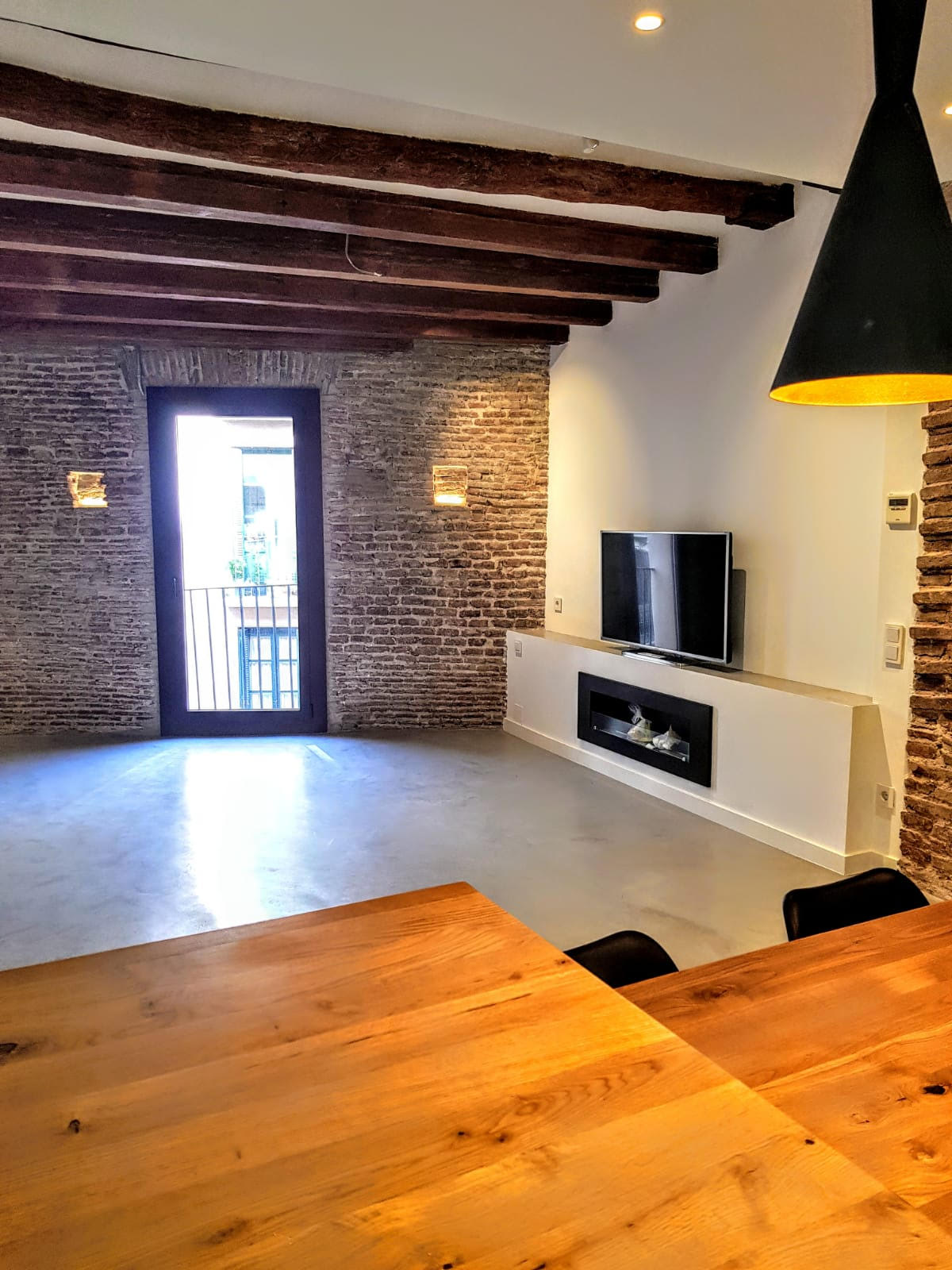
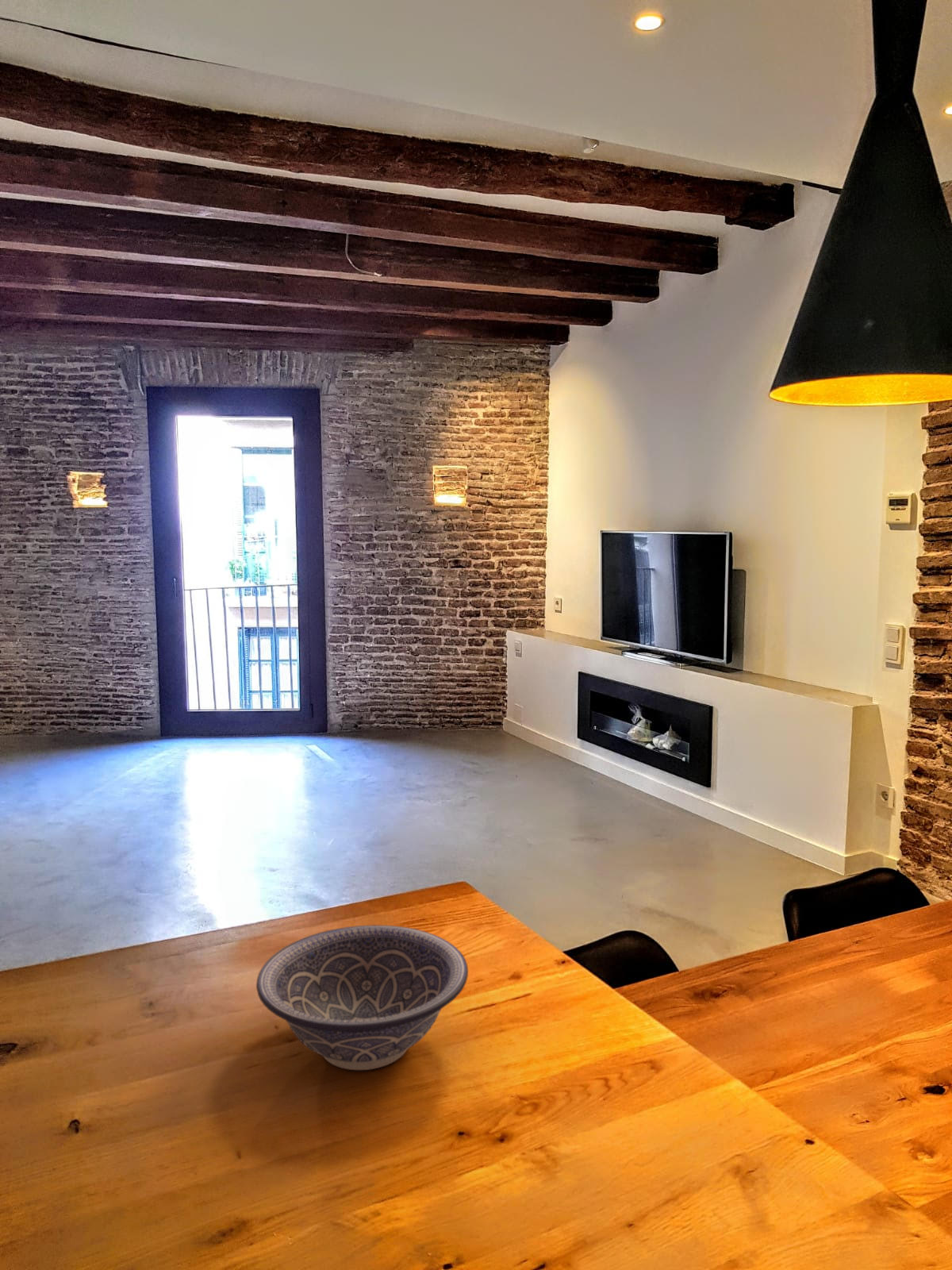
+ decorative bowl [255,924,469,1071]
